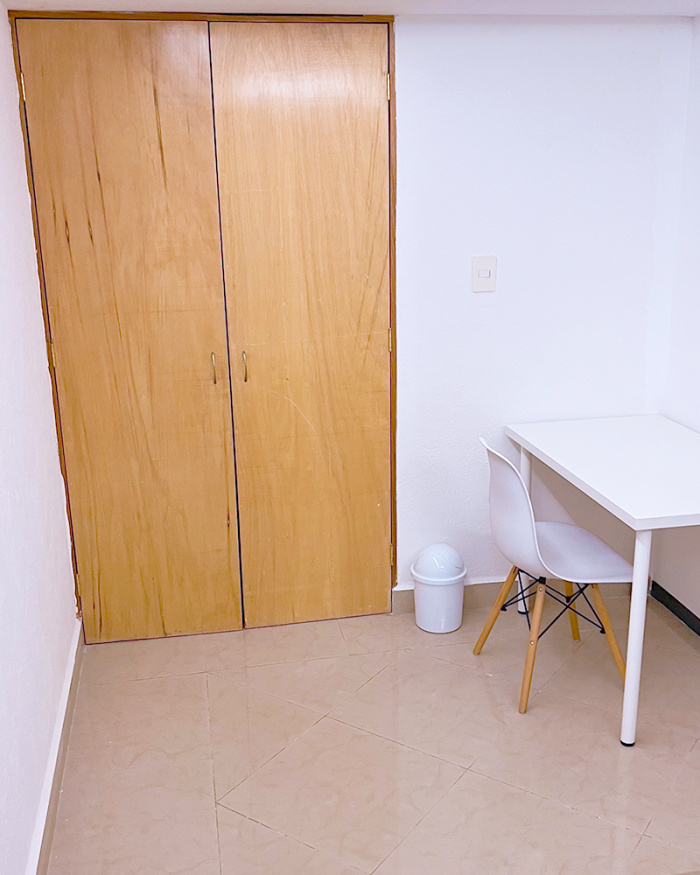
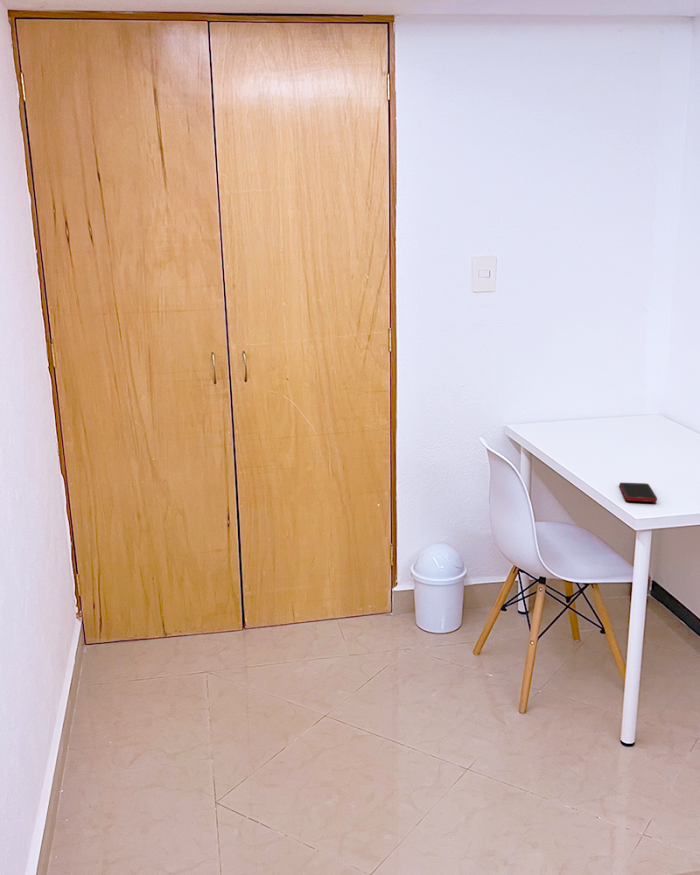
+ cell phone [618,482,658,503]
